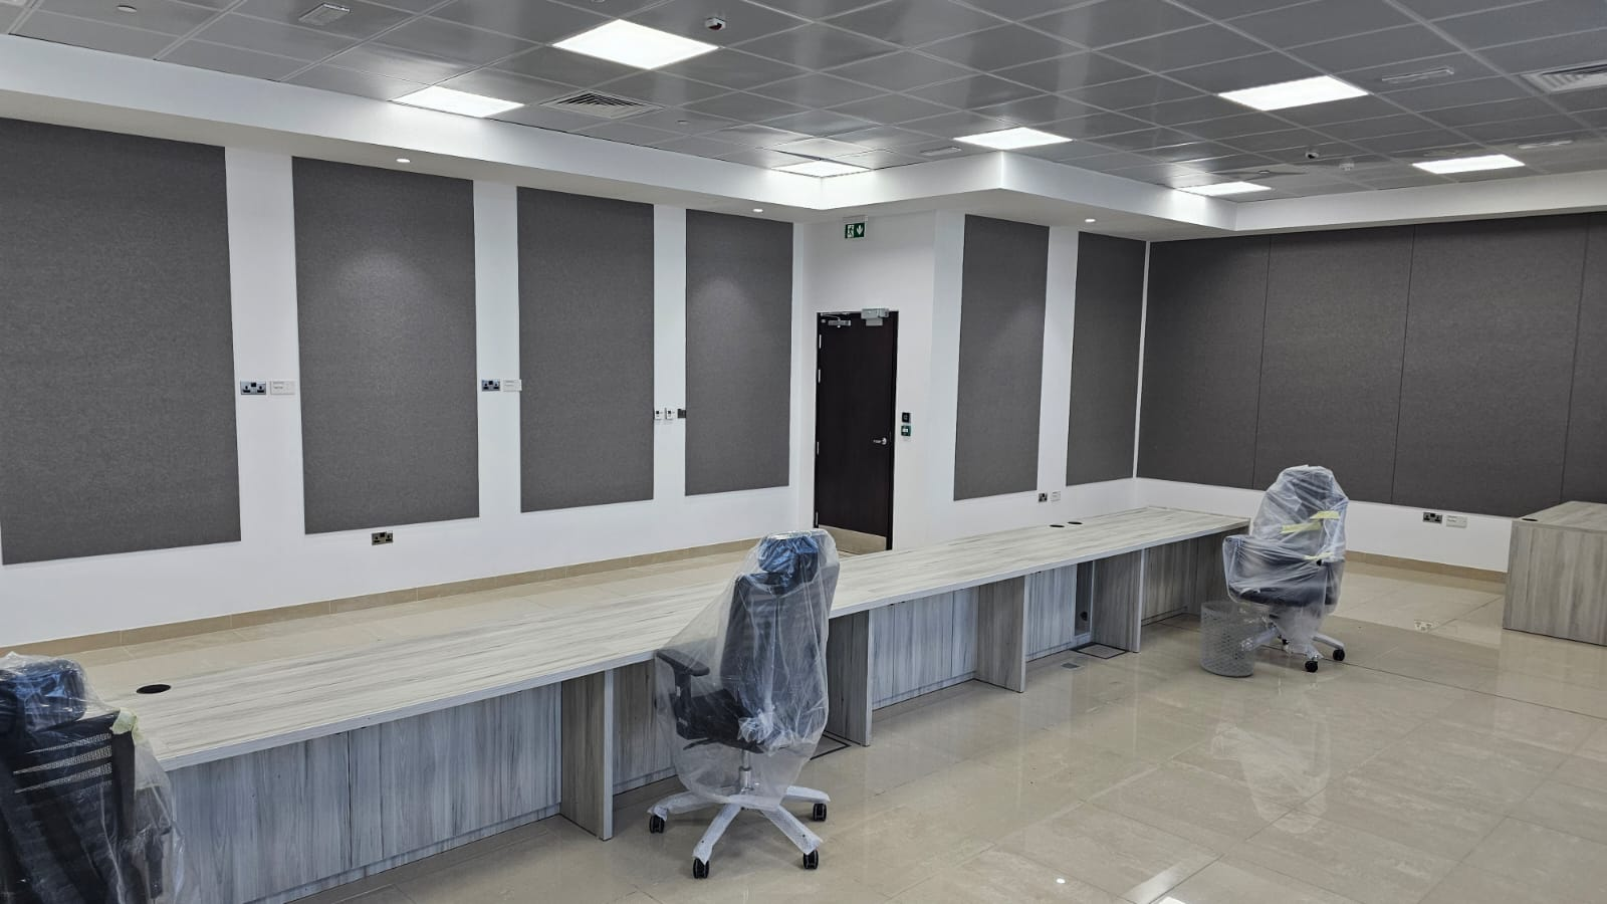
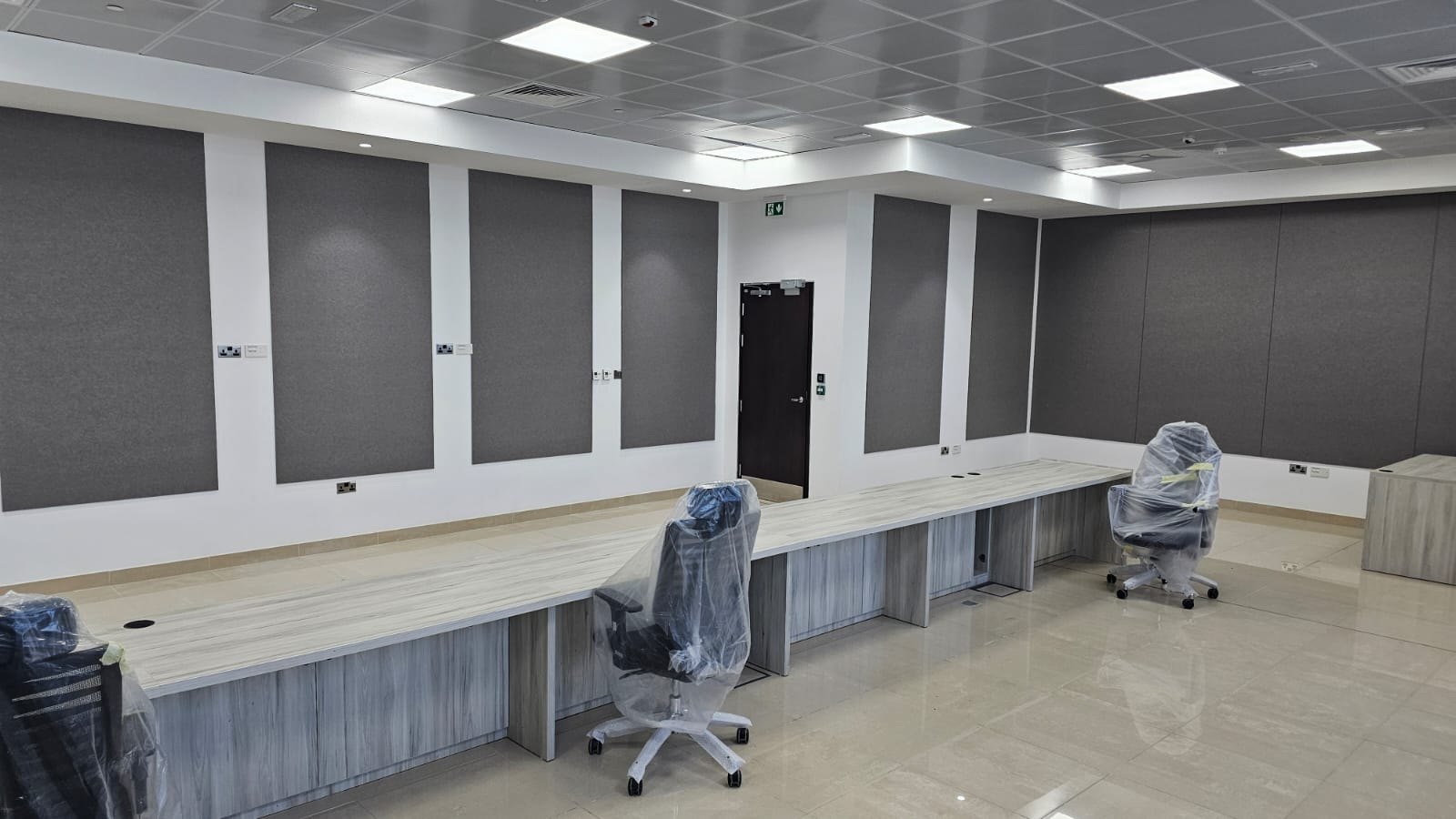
- waste bin [1200,600,1262,678]
